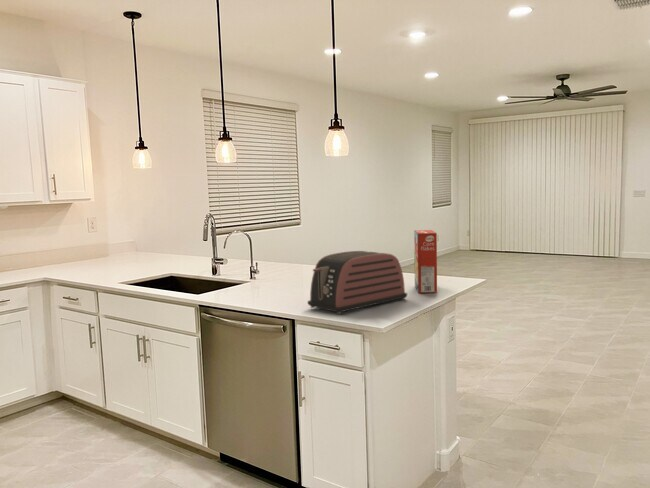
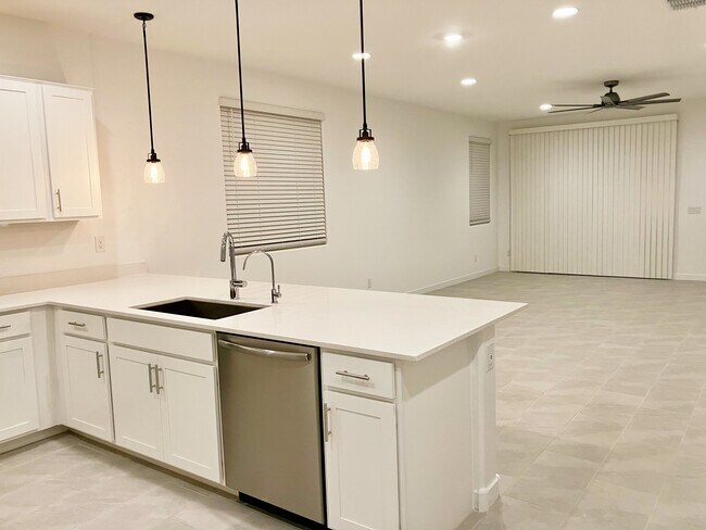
- toaster [307,250,408,315]
- cereal box [413,229,438,294]
